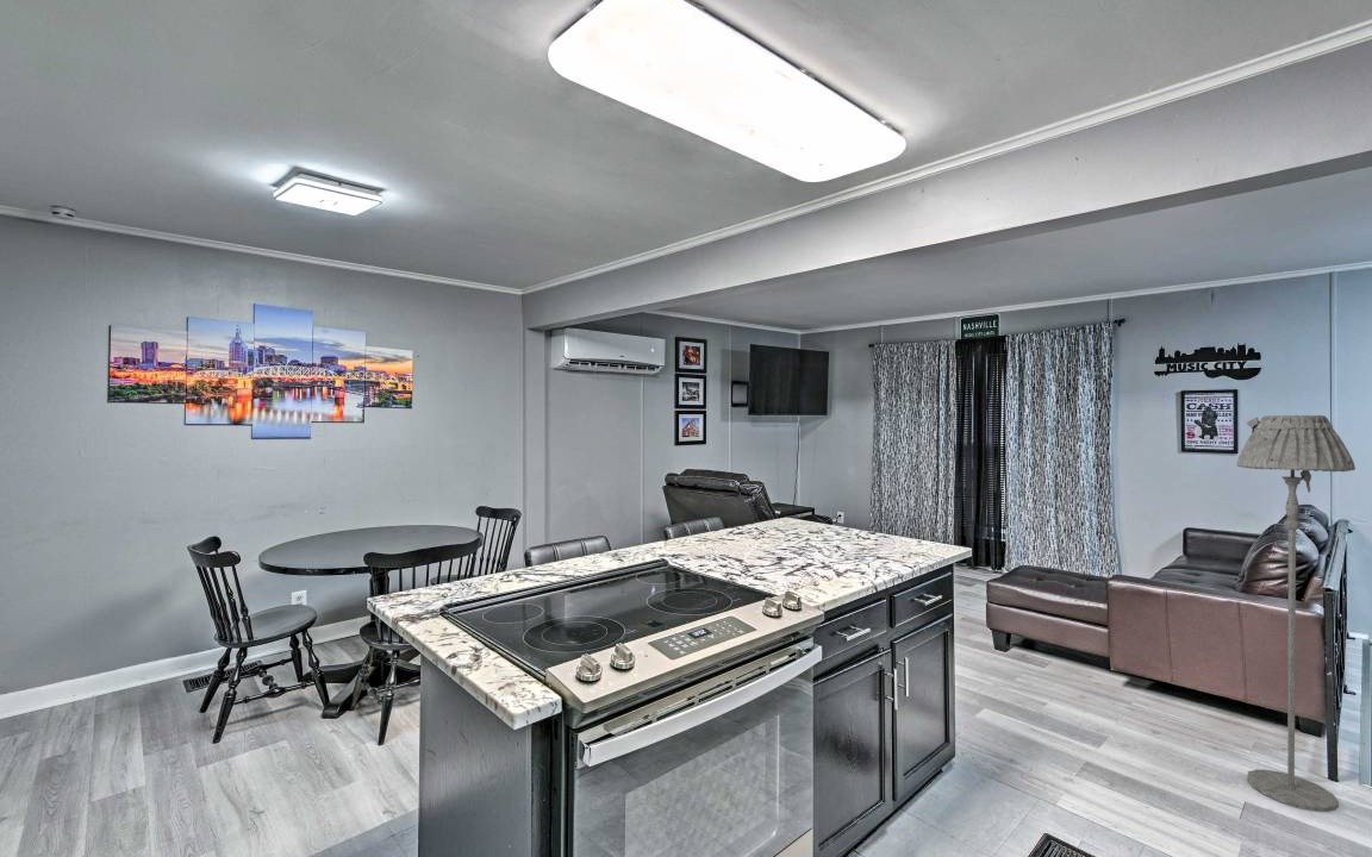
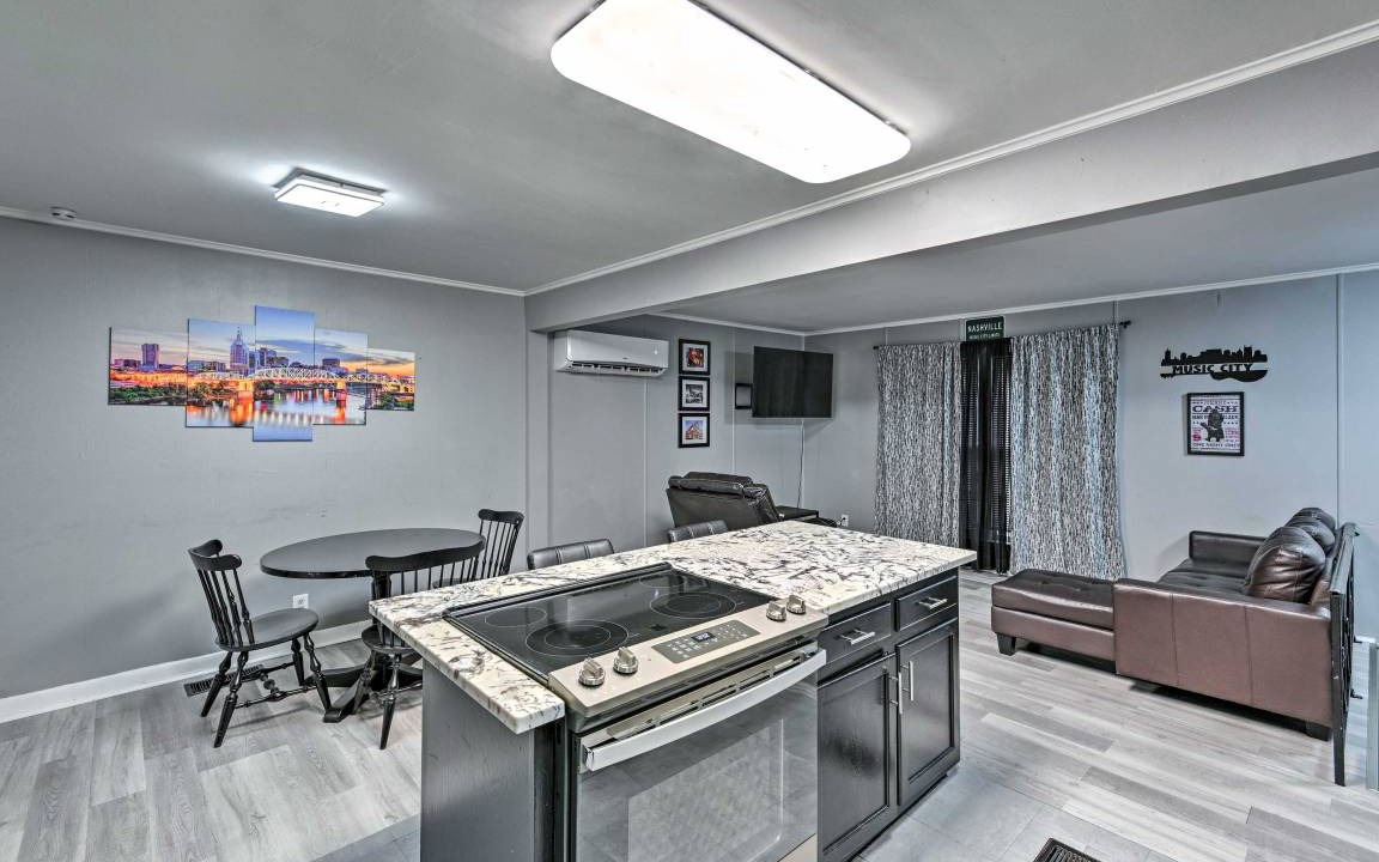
- floor lamp [1235,414,1357,813]
